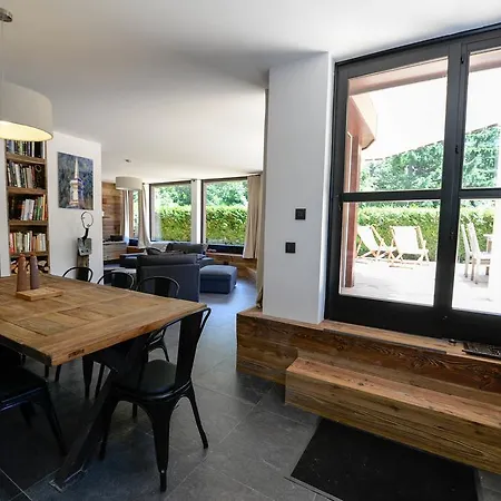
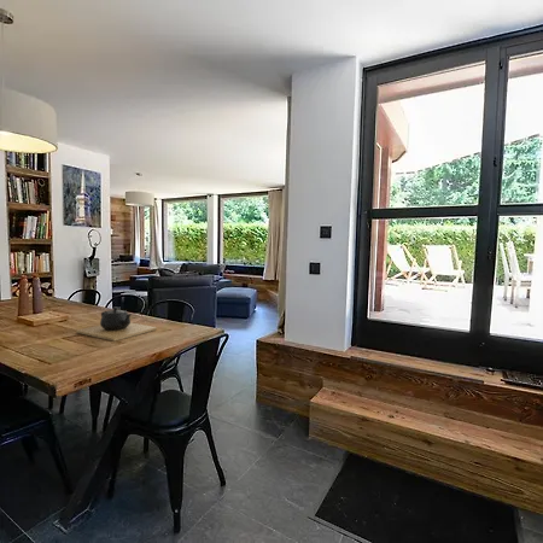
+ teapot [75,306,158,343]
